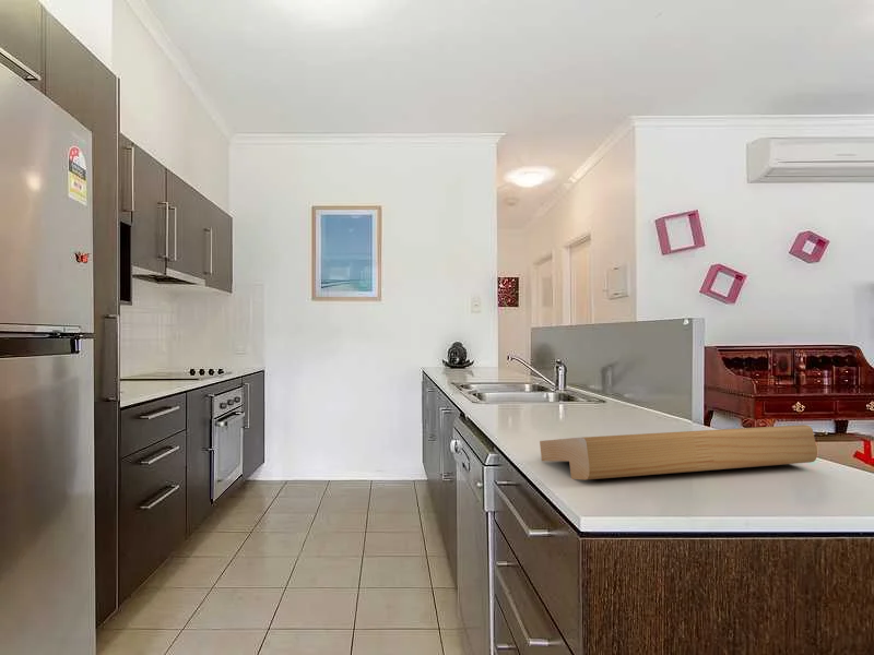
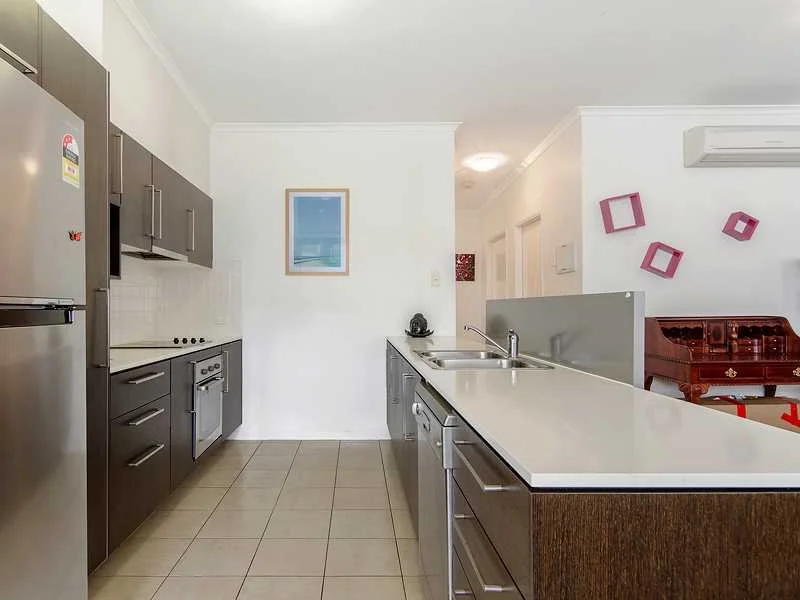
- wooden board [539,424,818,480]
